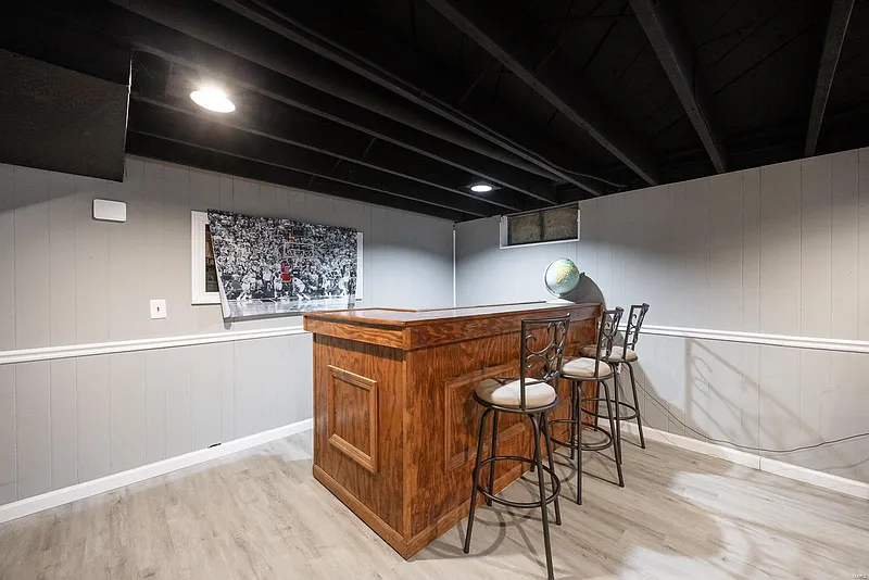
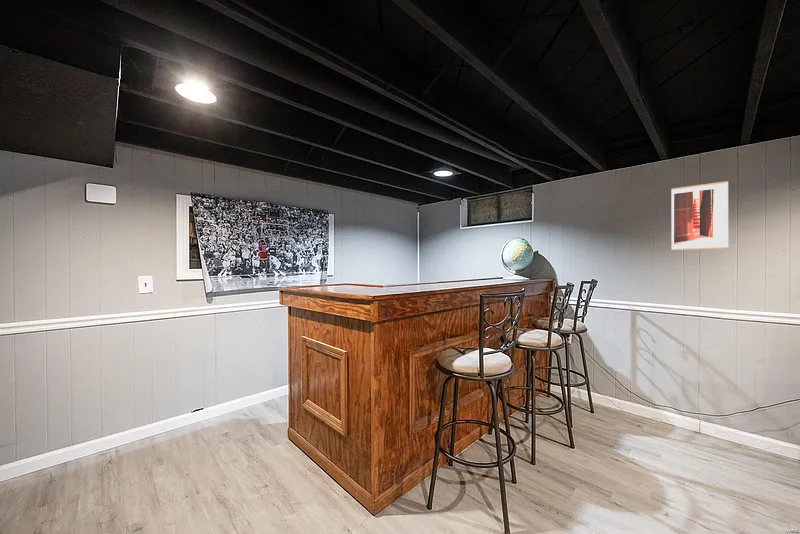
+ wall art [670,180,729,251]
